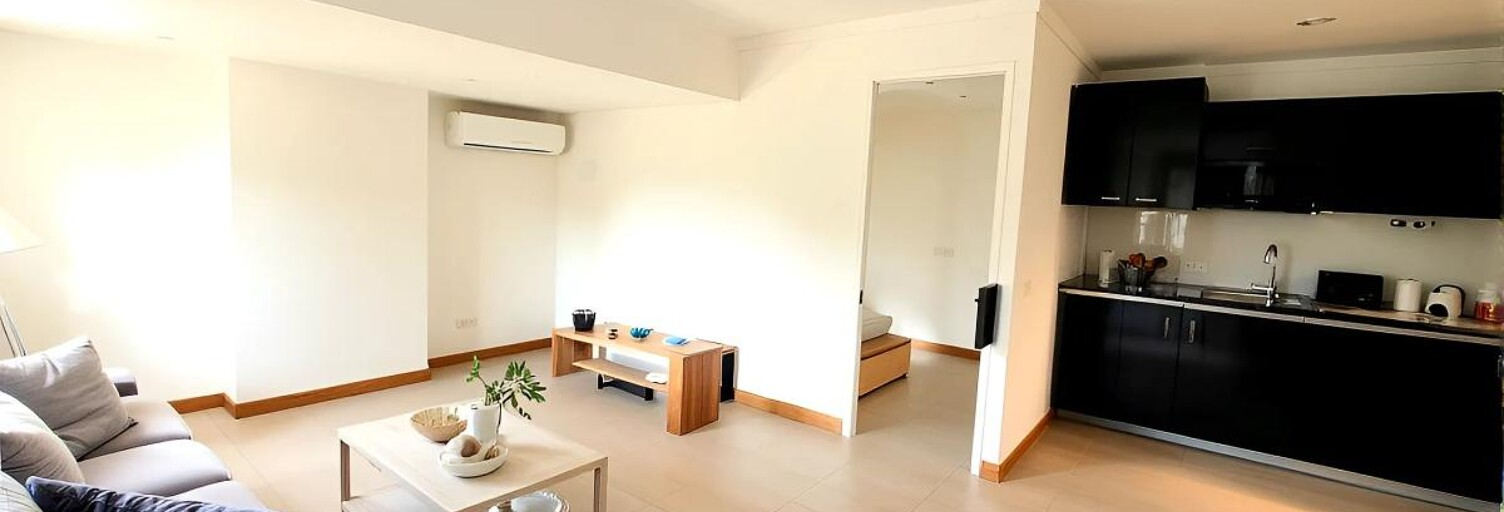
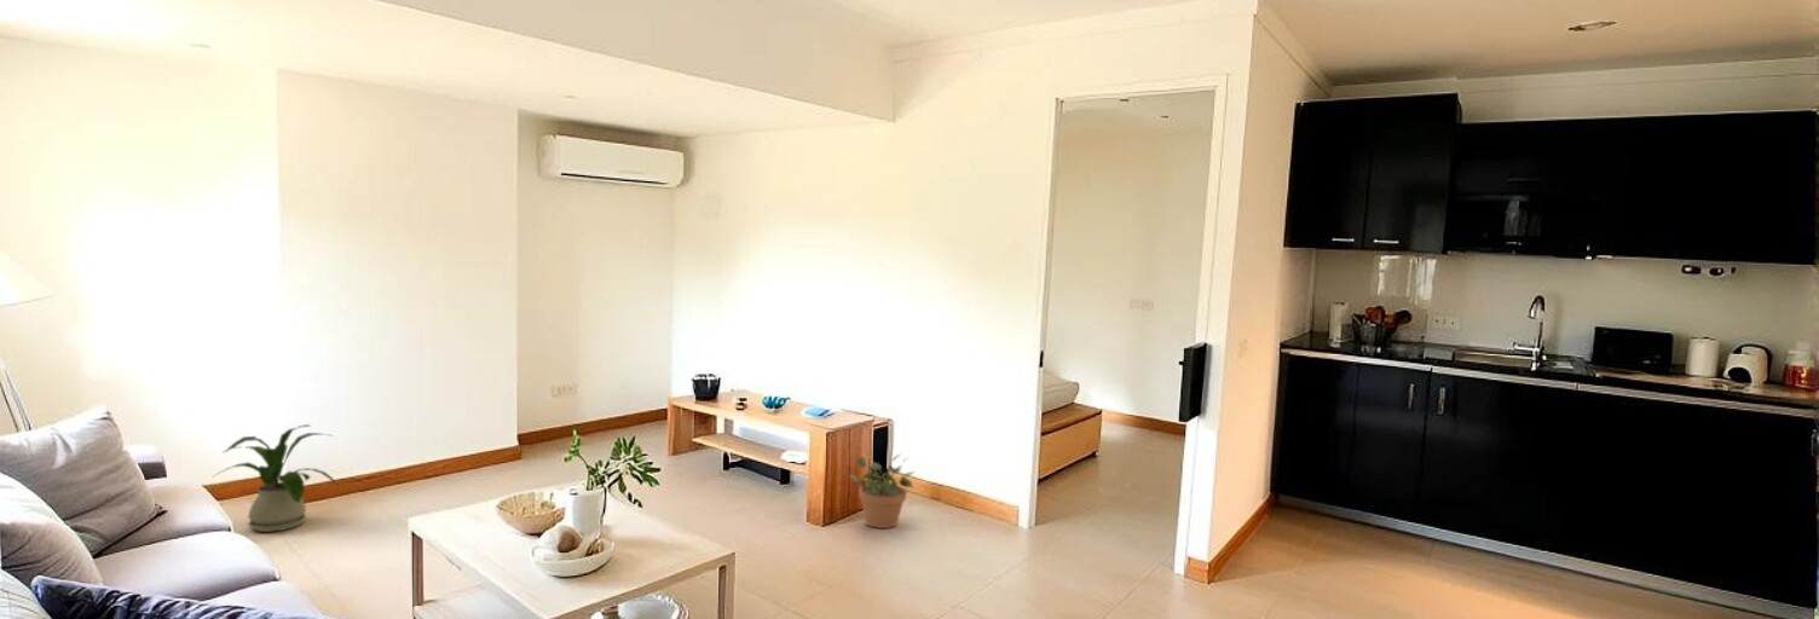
+ house plant [213,423,340,533]
+ potted plant [849,452,916,530]
